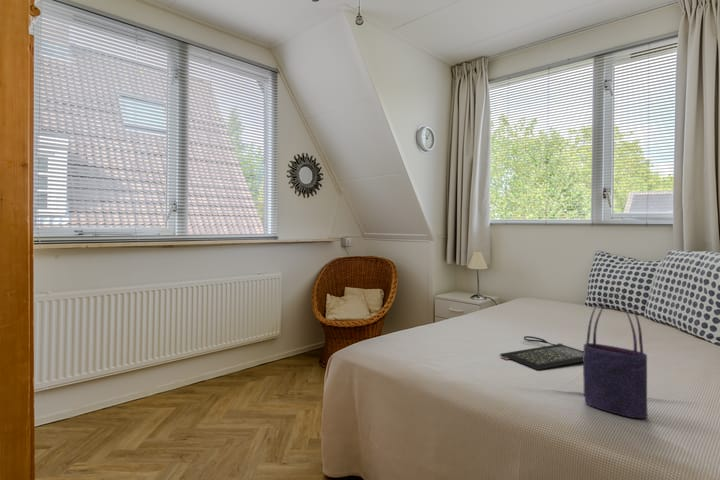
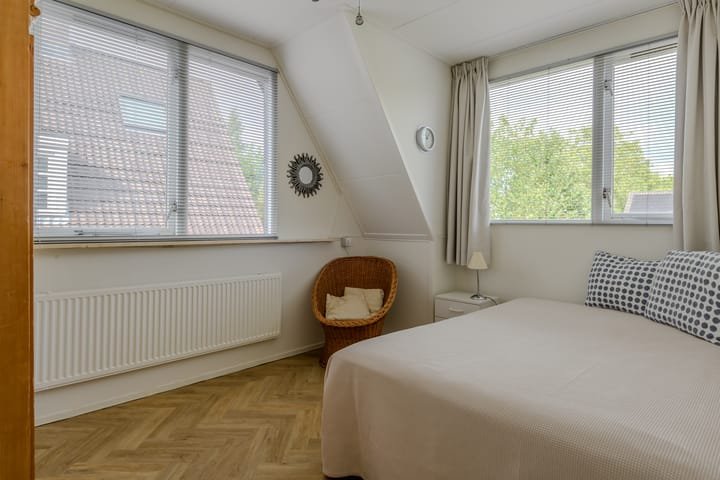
- clutch bag [499,335,584,371]
- tote bag [582,292,648,420]
